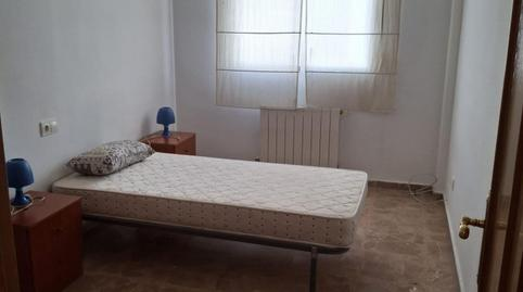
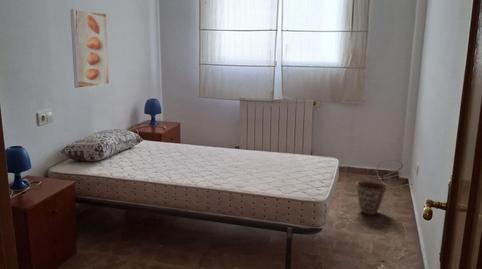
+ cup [356,180,388,216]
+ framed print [69,8,110,89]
